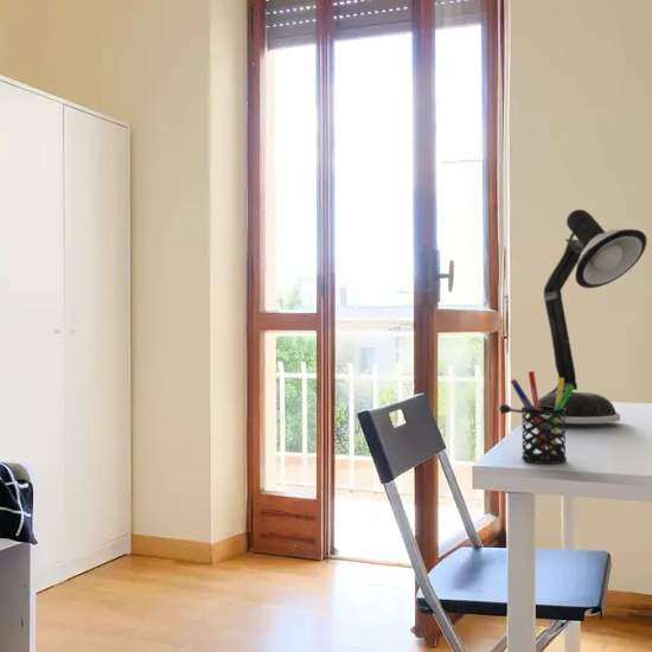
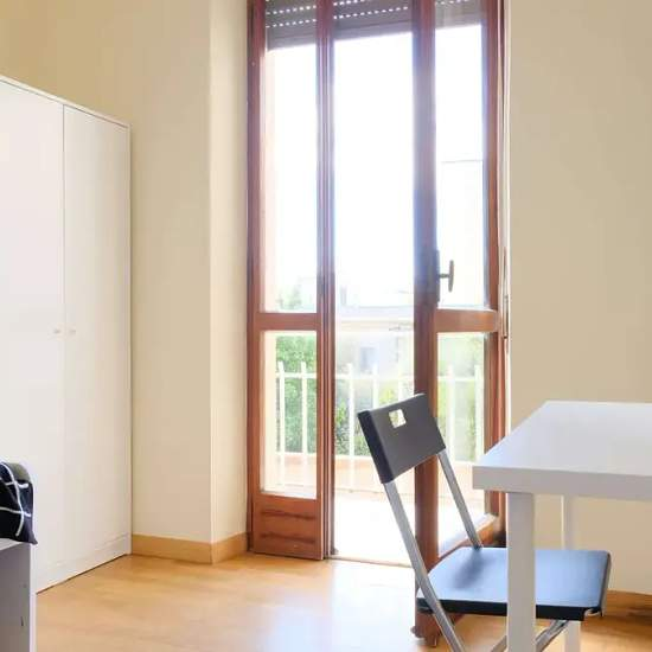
- pen holder [510,370,574,465]
- desk lamp [496,209,648,424]
